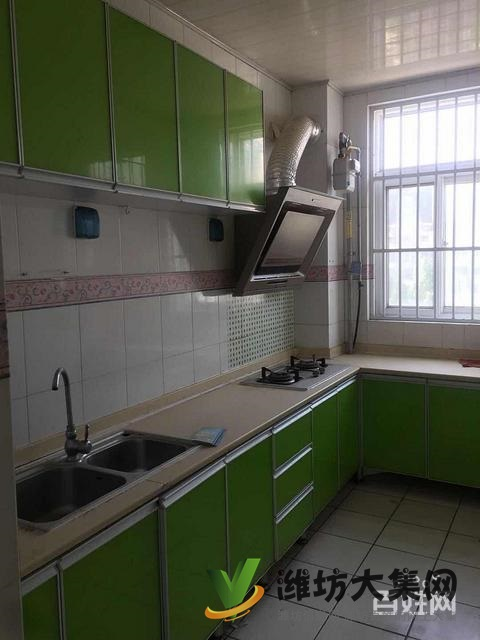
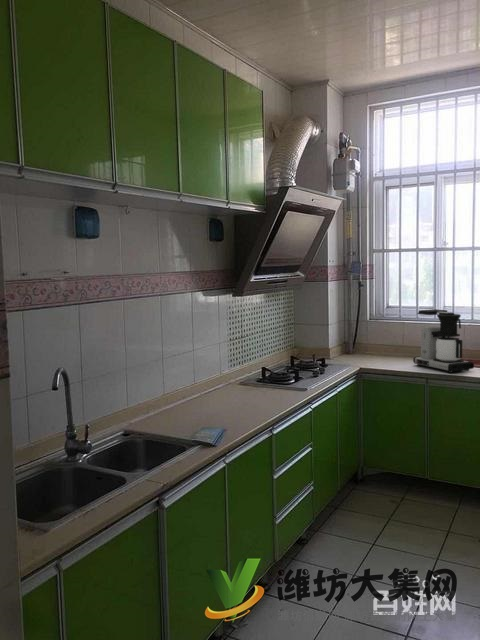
+ coffee maker [412,308,475,374]
